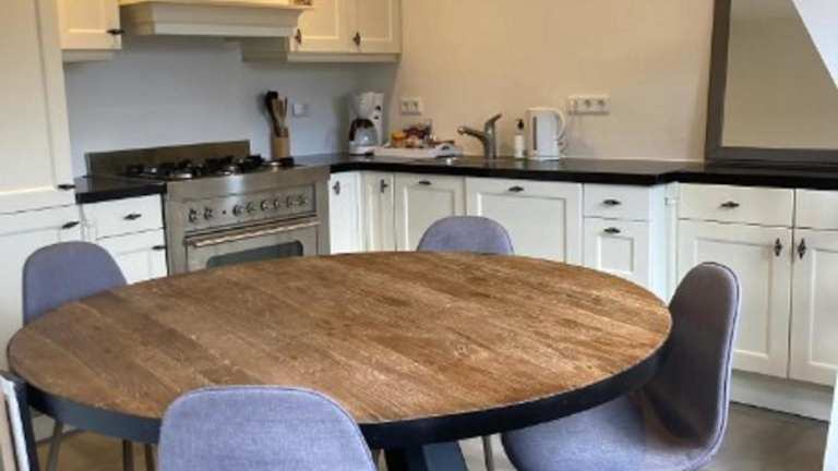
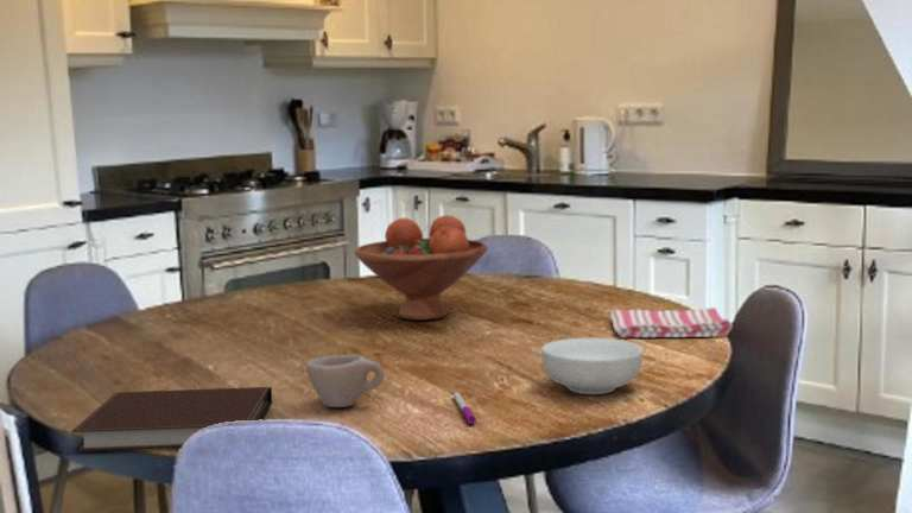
+ cup [305,354,385,408]
+ fruit bowl [353,214,488,322]
+ dish towel [609,306,733,338]
+ cereal bowl [540,336,644,395]
+ notebook [70,386,273,452]
+ pen [452,391,477,425]
